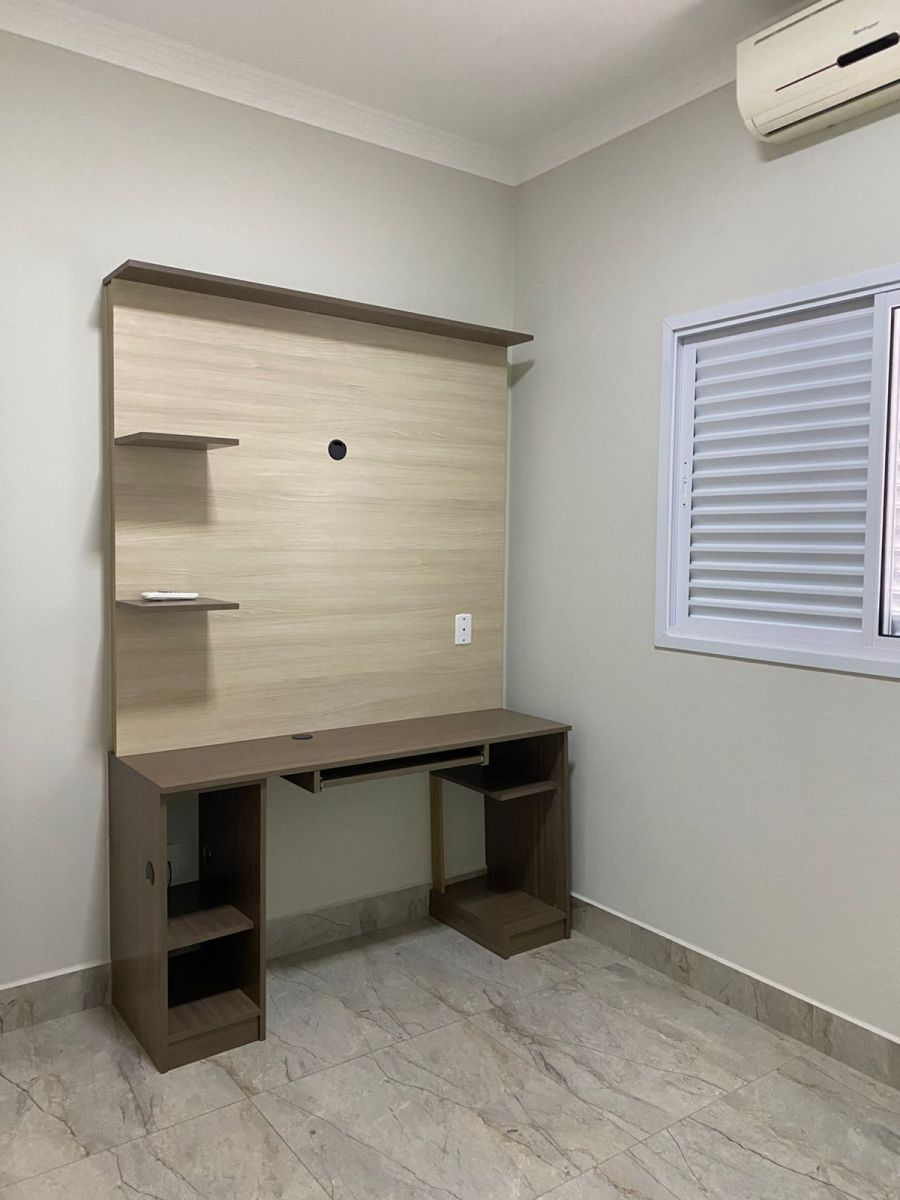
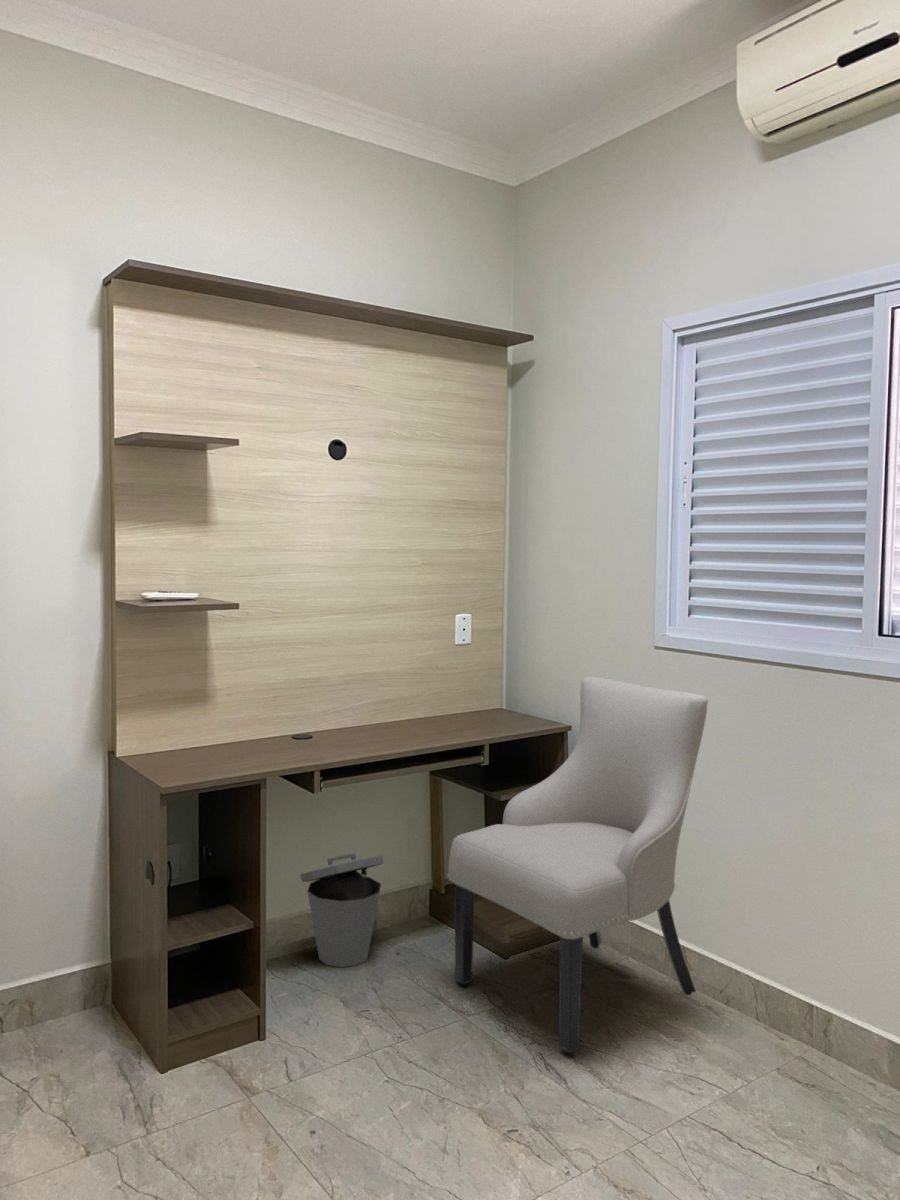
+ chair [446,675,709,1053]
+ trash can [299,852,384,968]
